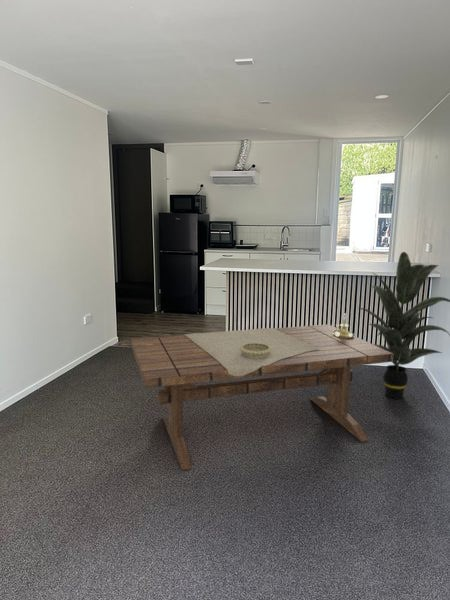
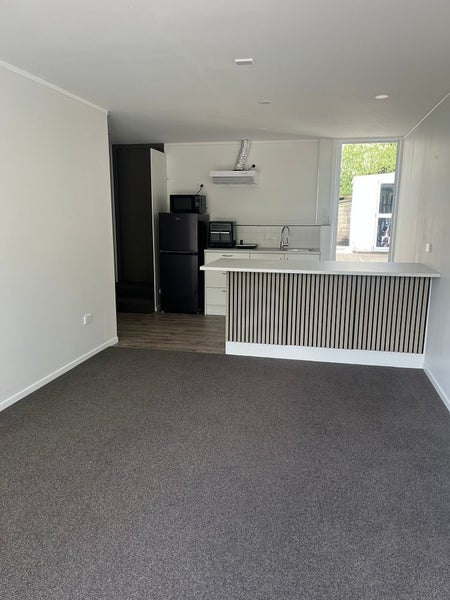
- dining table [130,323,393,472]
- candle holder [333,314,355,338]
- decorative bowl [240,343,272,359]
- indoor plant [358,251,450,400]
